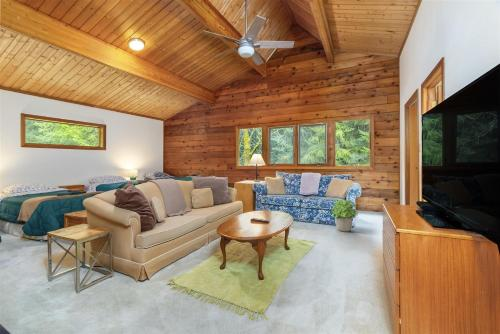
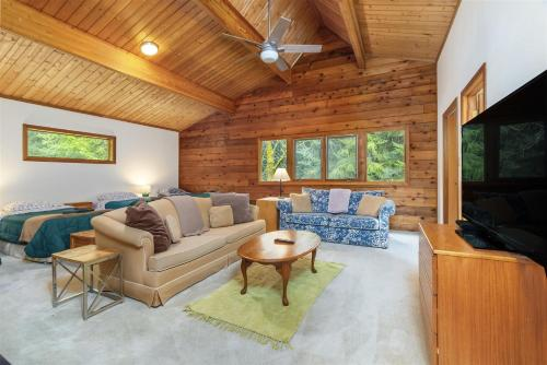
- potted plant [331,198,359,232]
